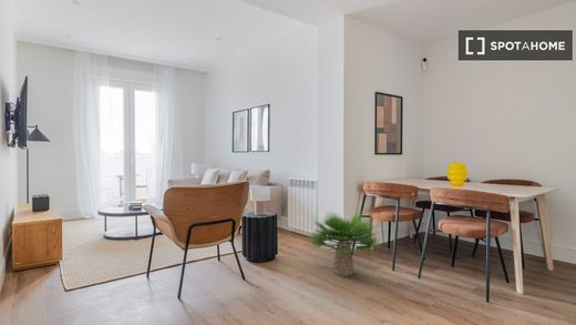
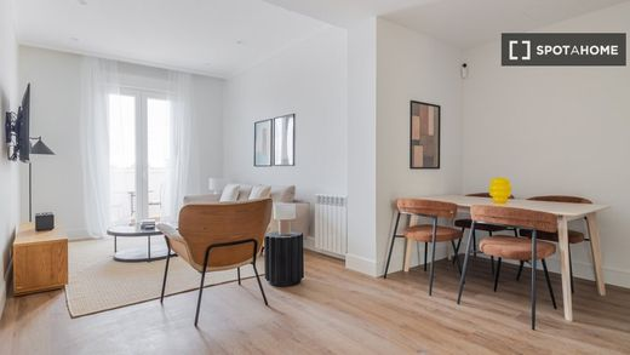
- potted plant [306,209,380,277]
